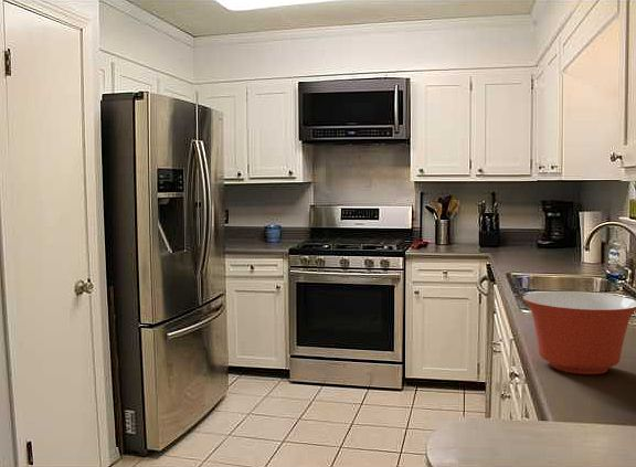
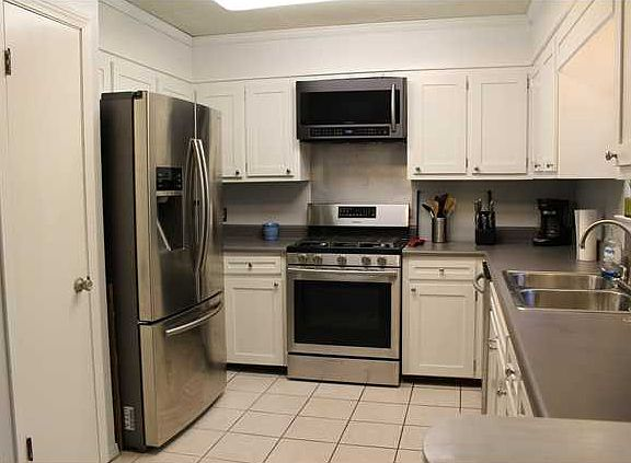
- mixing bowl [522,290,636,375]
